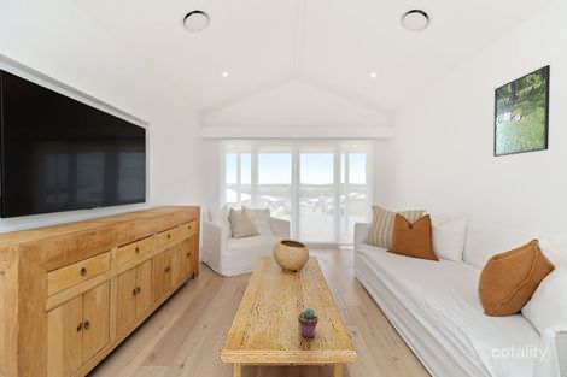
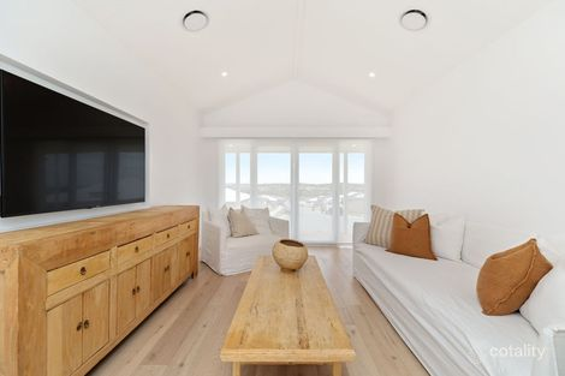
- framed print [492,64,551,158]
- potted succulent [297,307,320,340]
